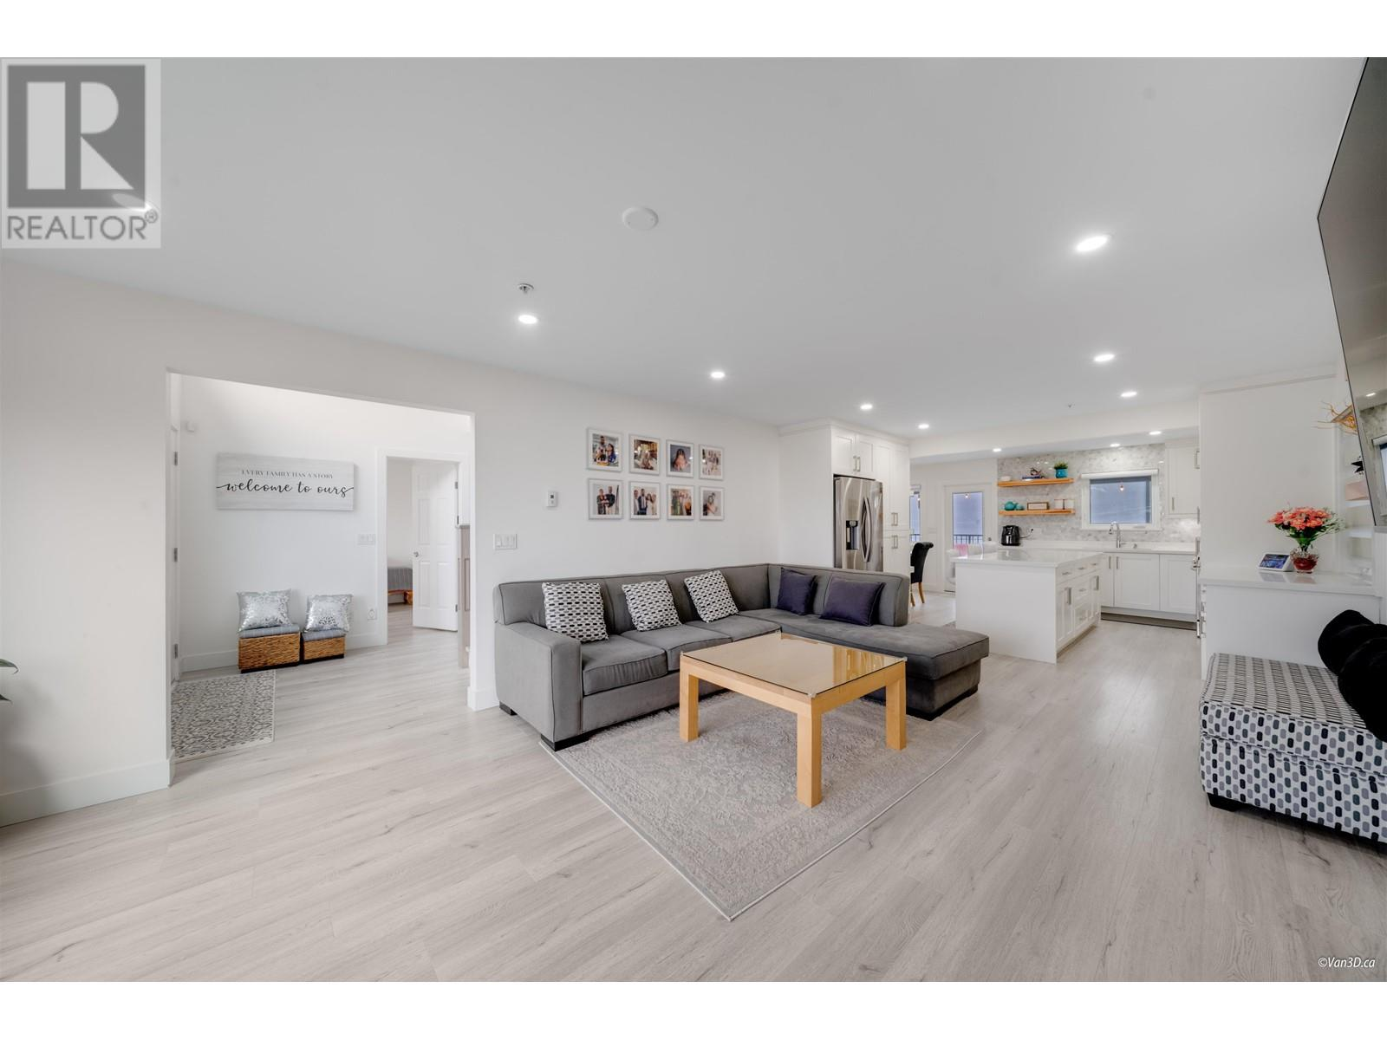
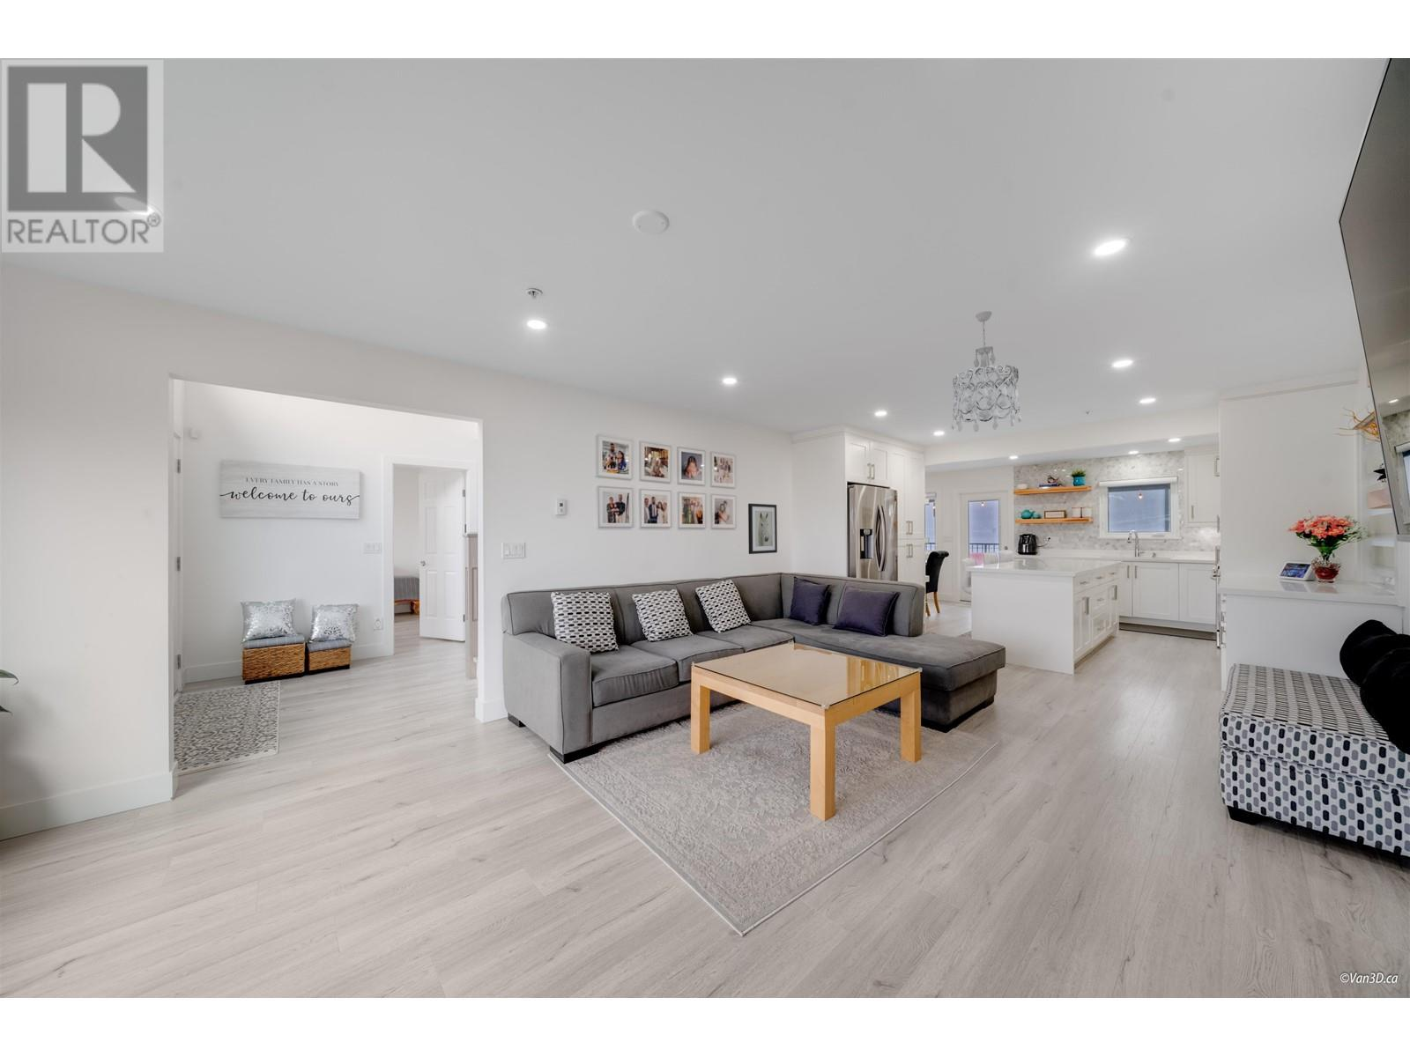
+ wall art [747,503,778,555]
+ chandelier [950,310,1024,433]
